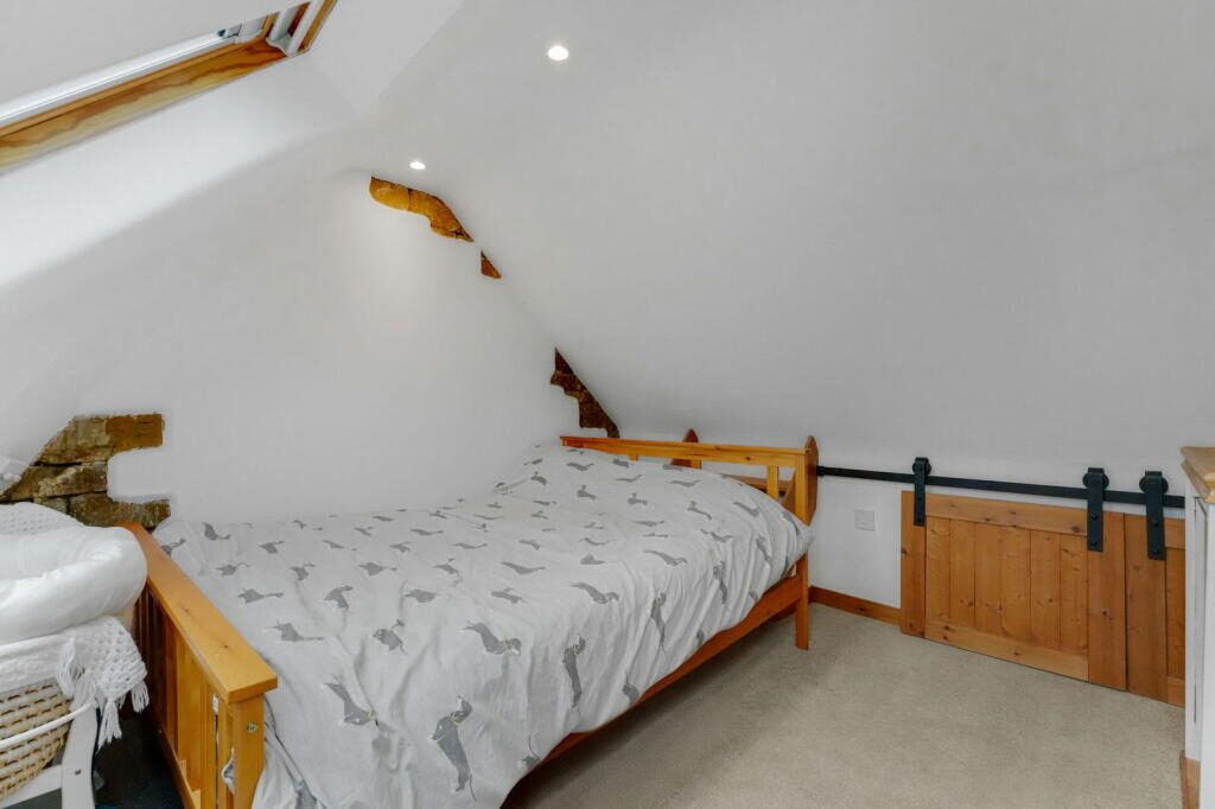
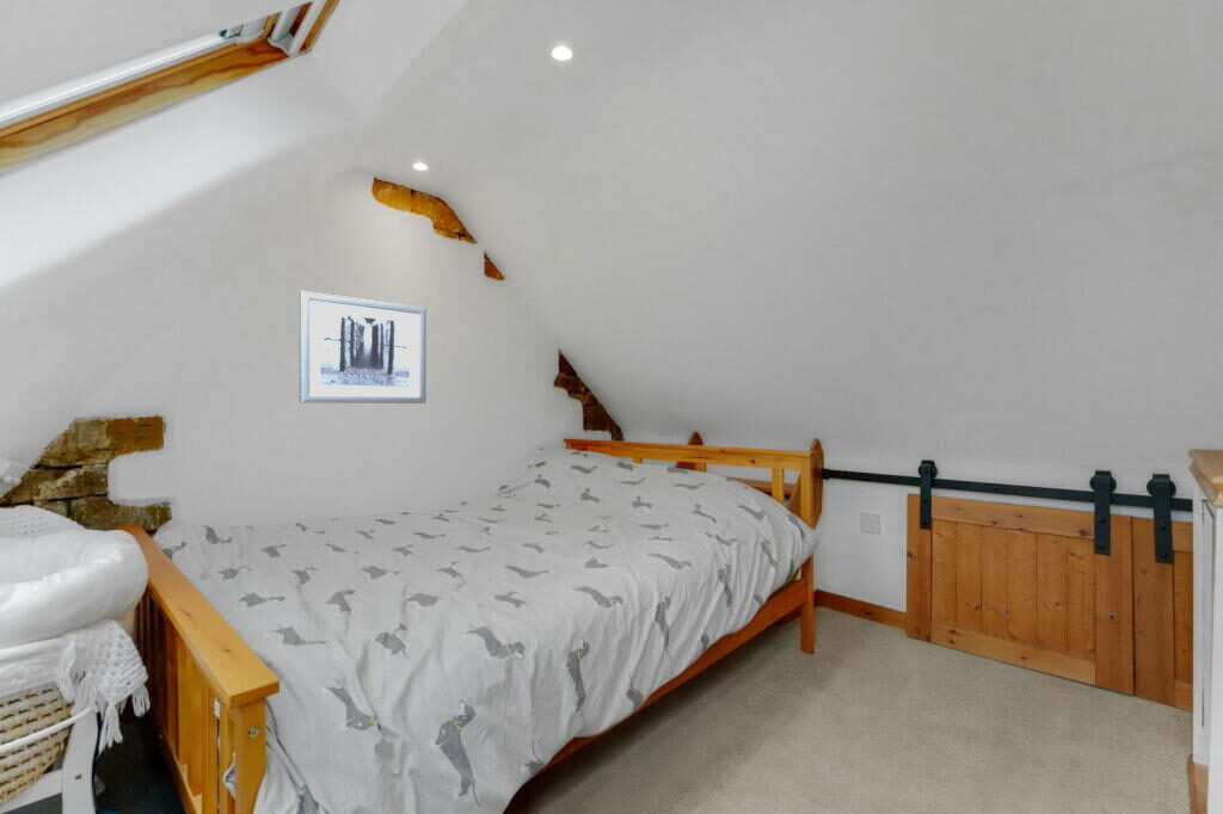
+ wall art [299,290,428,405]
